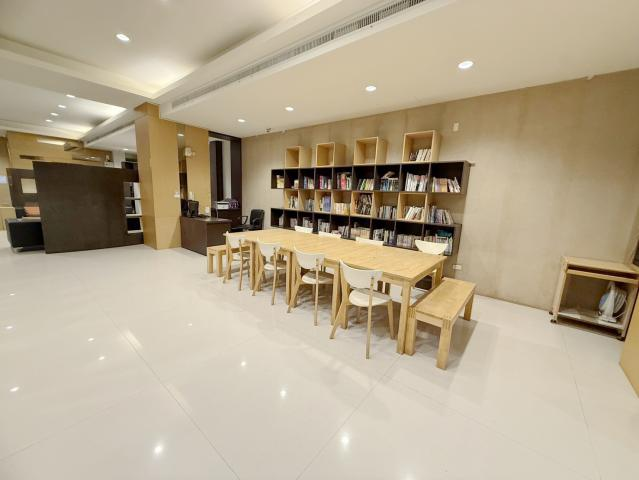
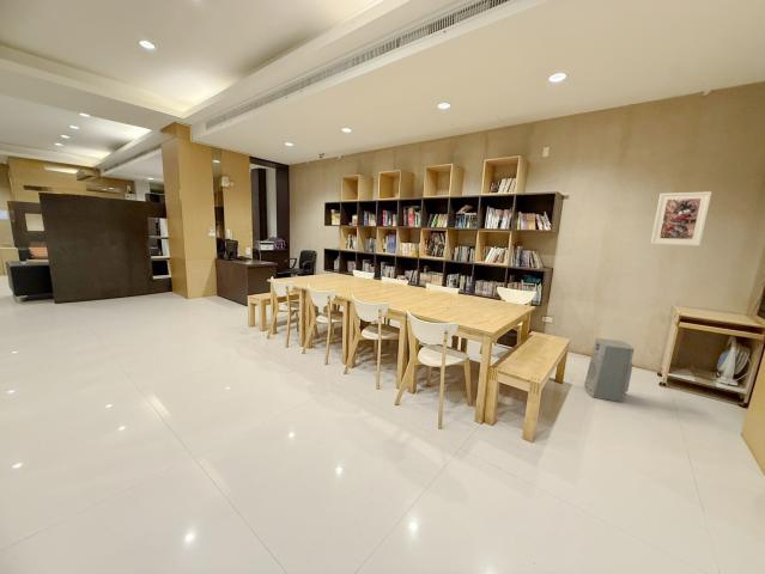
+ air purifier [583,337,635,403]
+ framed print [650,190,712,248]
